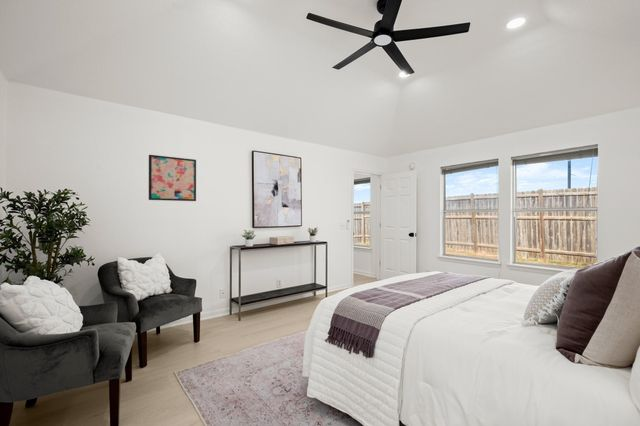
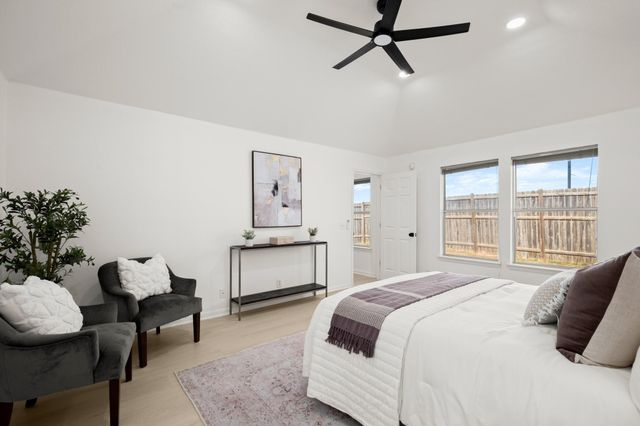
- wall art [148,154,197,202]
